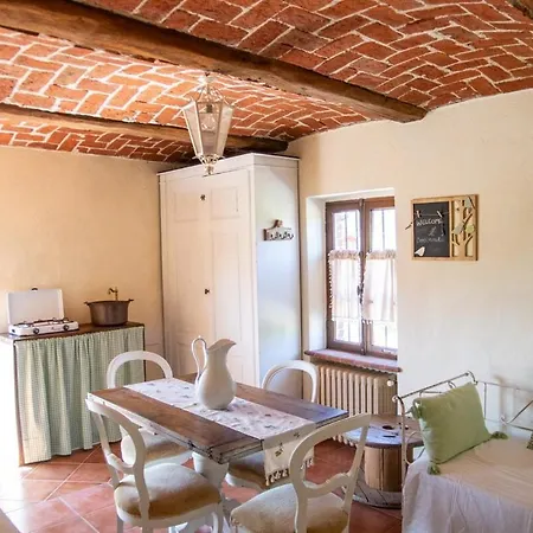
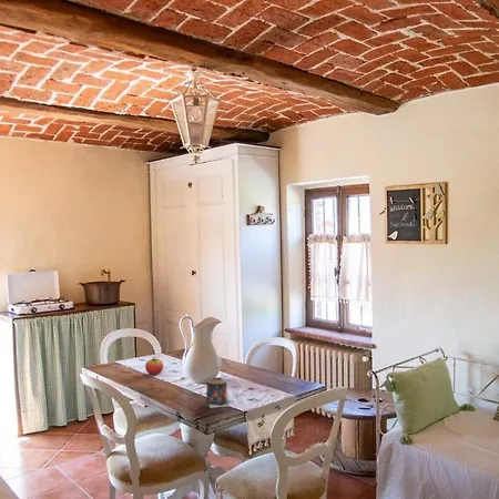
+ fruit [144,356,164,376]
+ candle [205,377,230,409]
